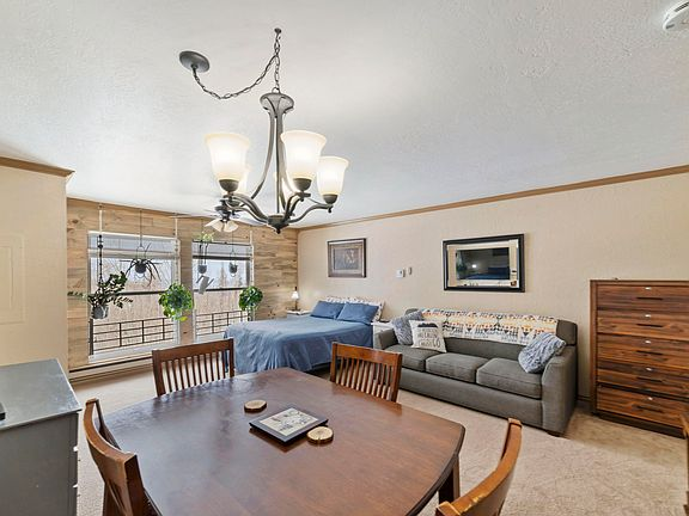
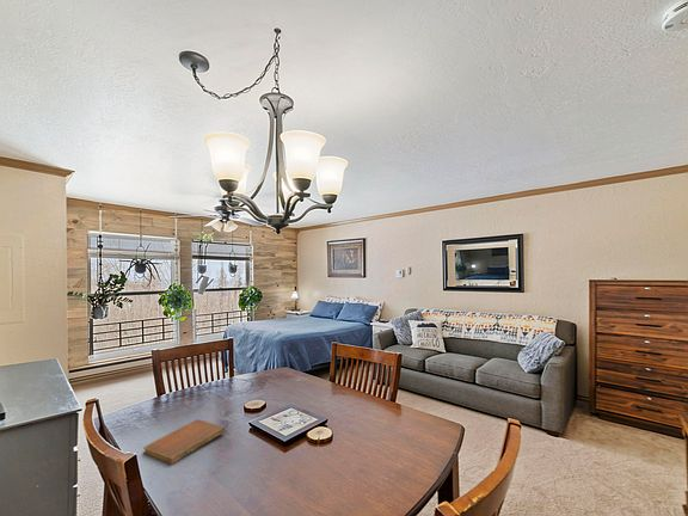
+ notebook [142,418,226,466]
